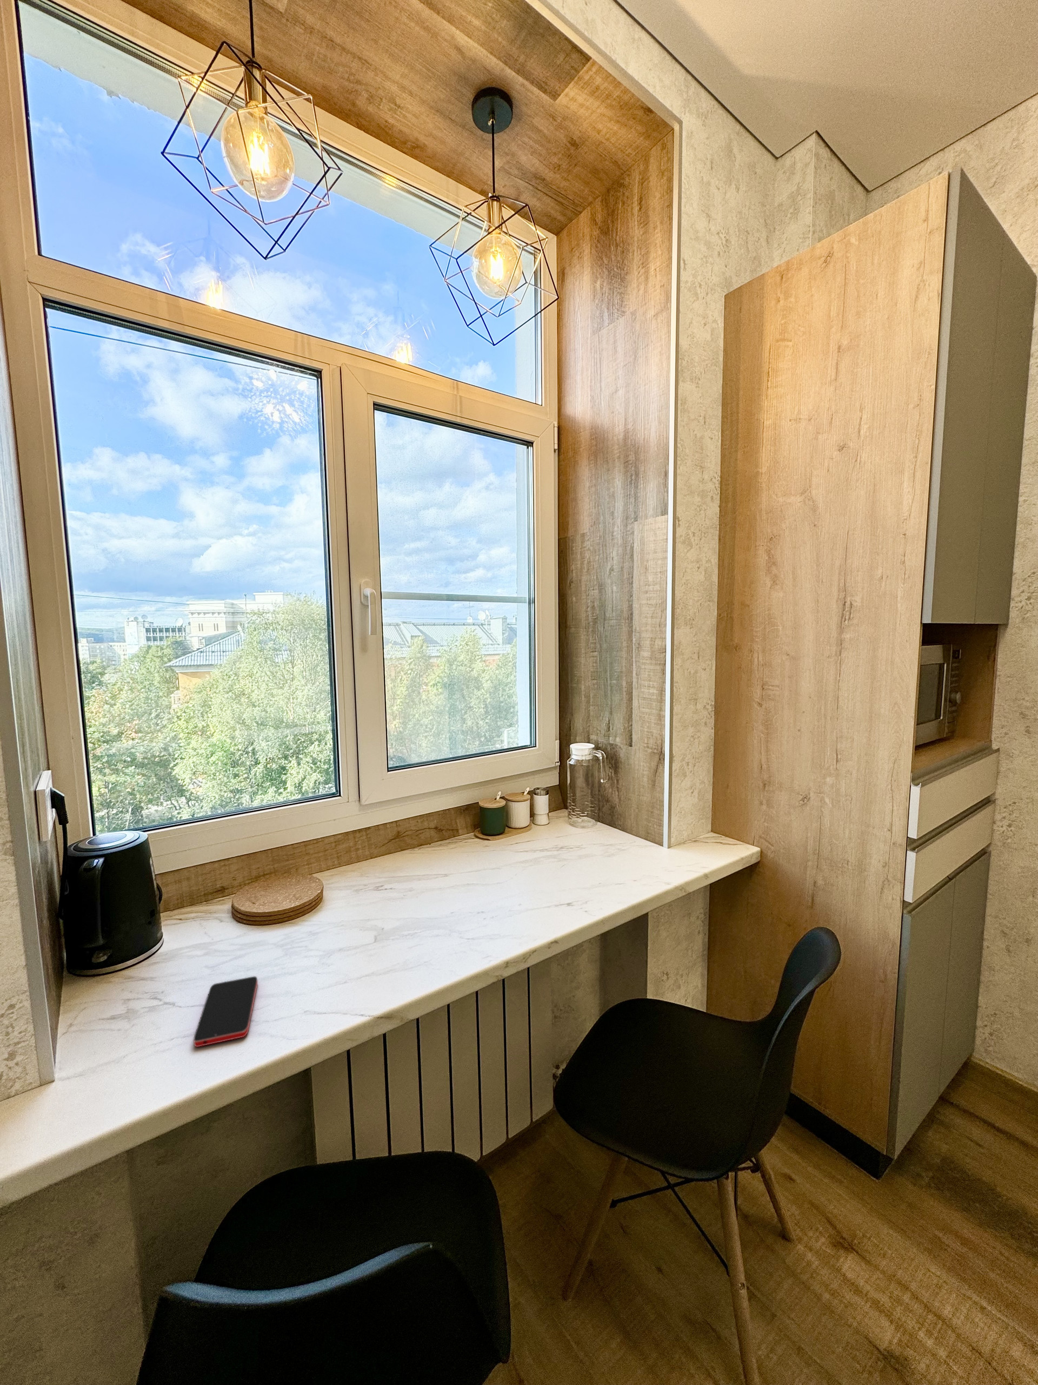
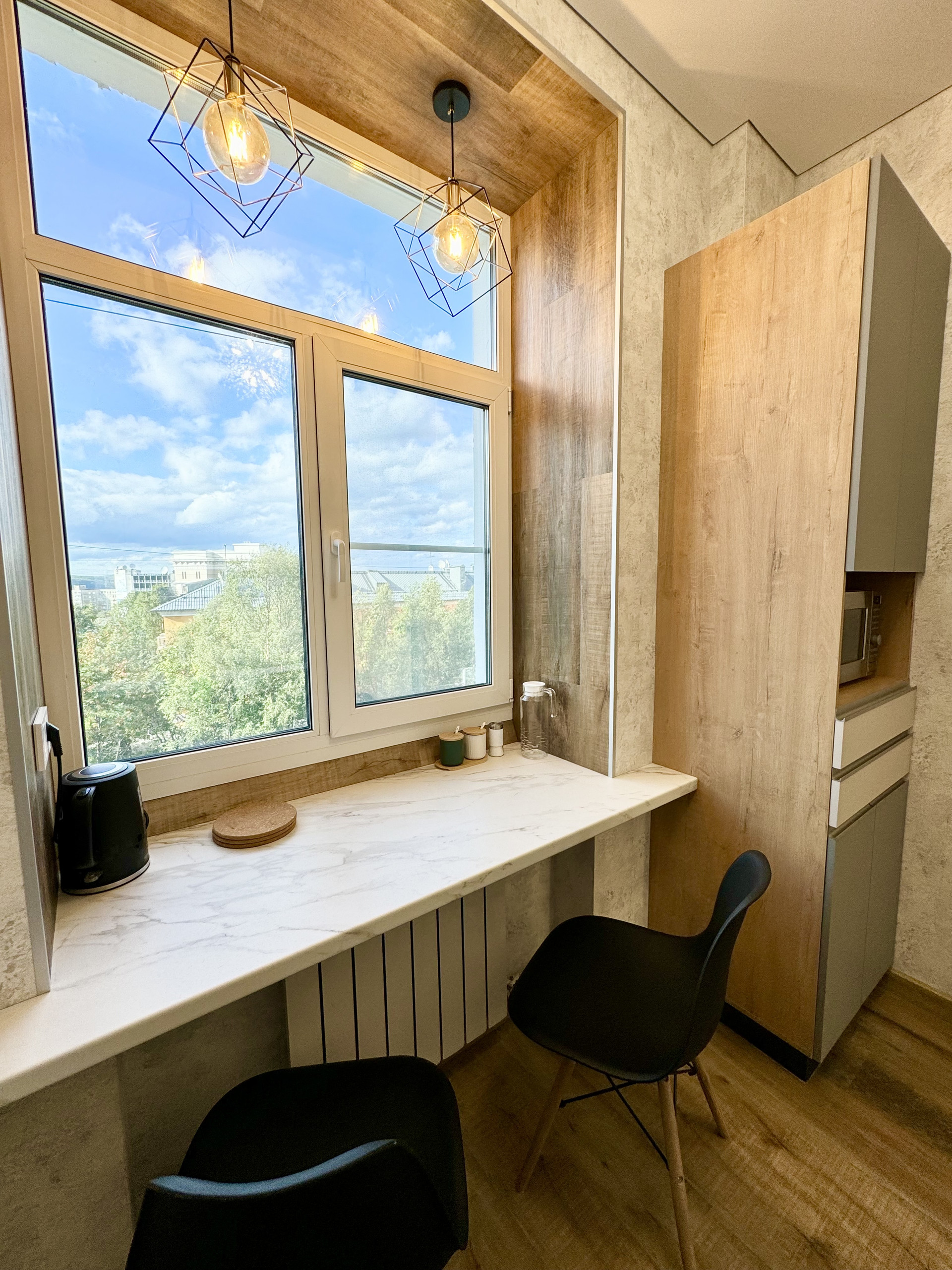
- smartphone [193,976,258,1047]
